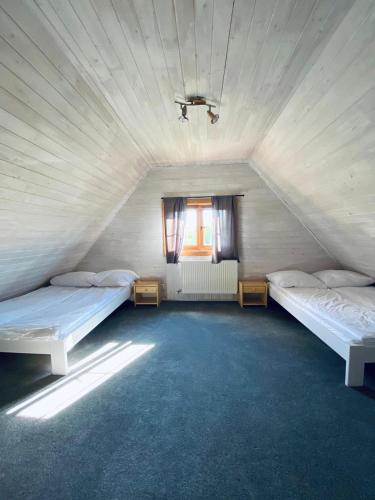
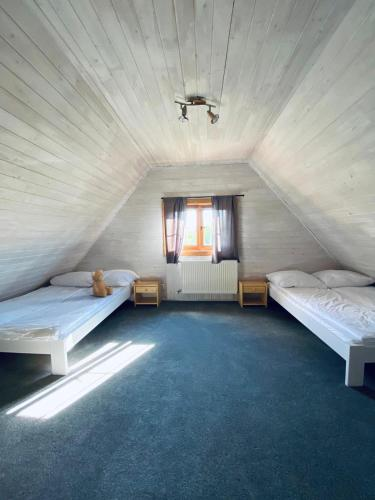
+ teddy bear [90,269,114,298]
